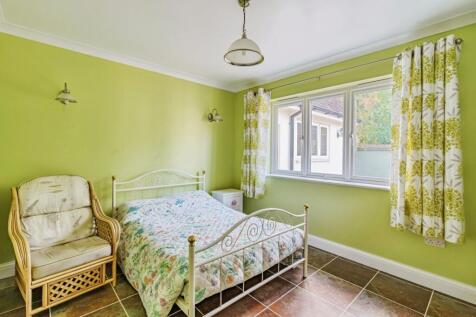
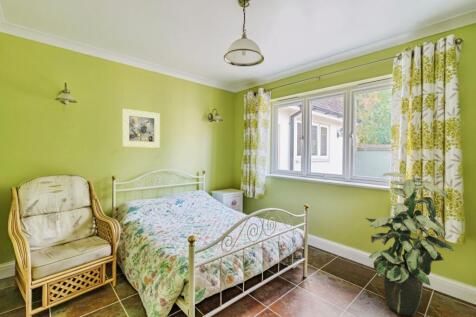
+ indoor plant [364,171,455,317]
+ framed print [121,108,161,149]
